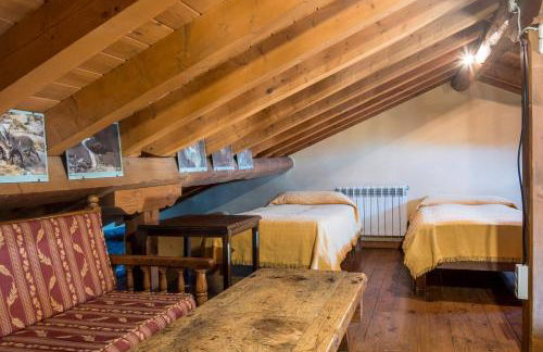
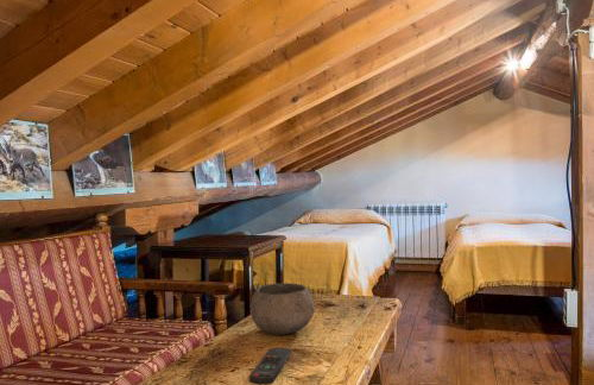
+ remote control [248,347,292,385]
+ bowl [249,282,316,336]
